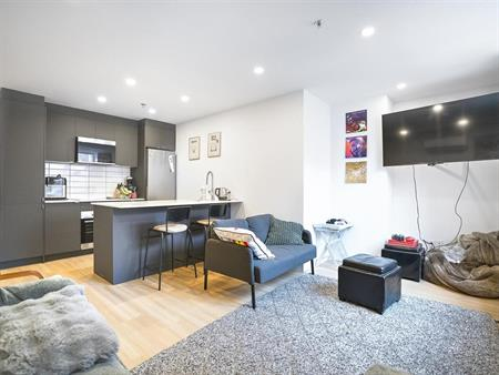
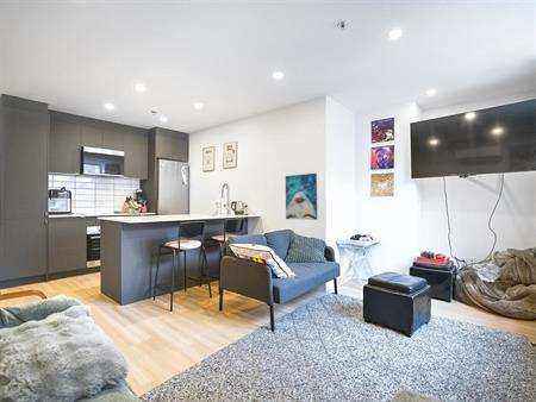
+ wall art [285,172,318,221]
